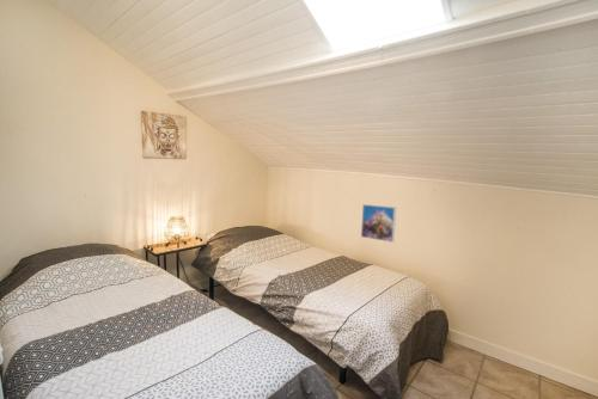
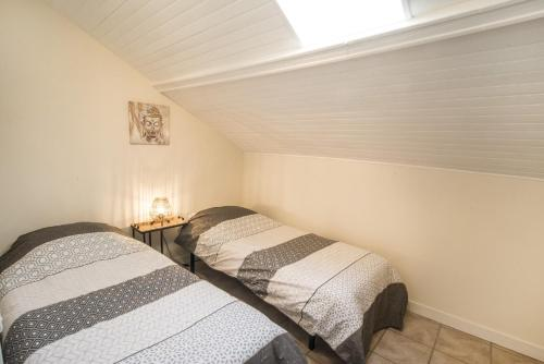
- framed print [360,203,397,244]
